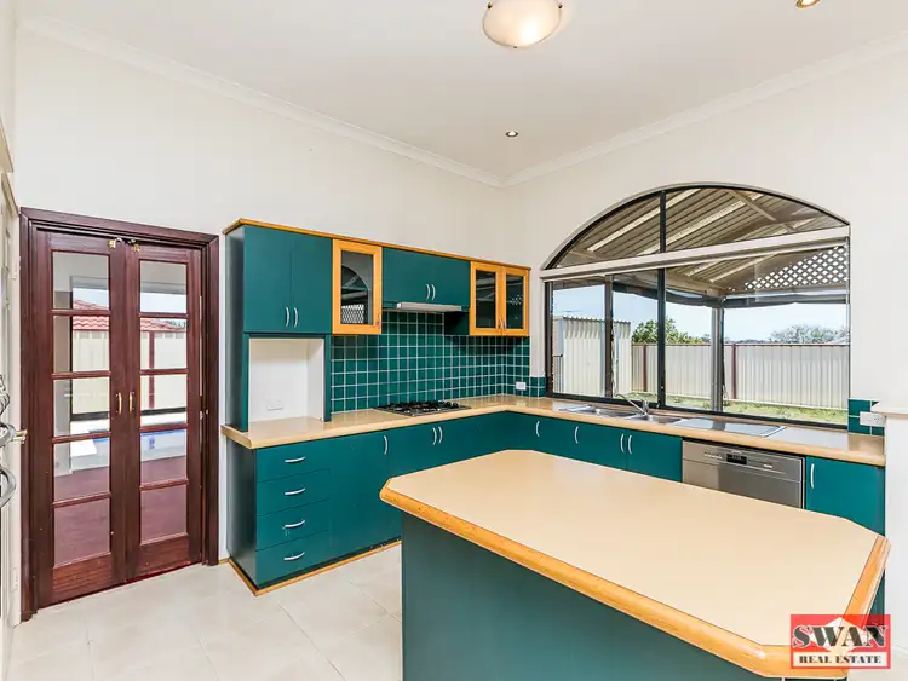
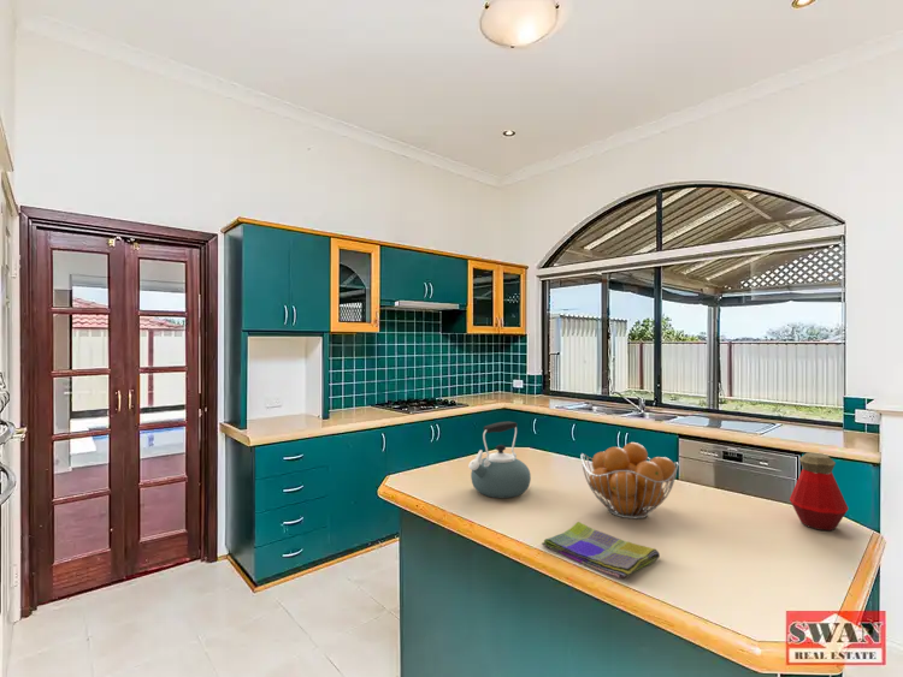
+ fruit basket [579,441,679,519]
+ kettle [467,421,532,499]
+ dish towel [541,521,661,580]
+ bottle [789,451,850,531]
